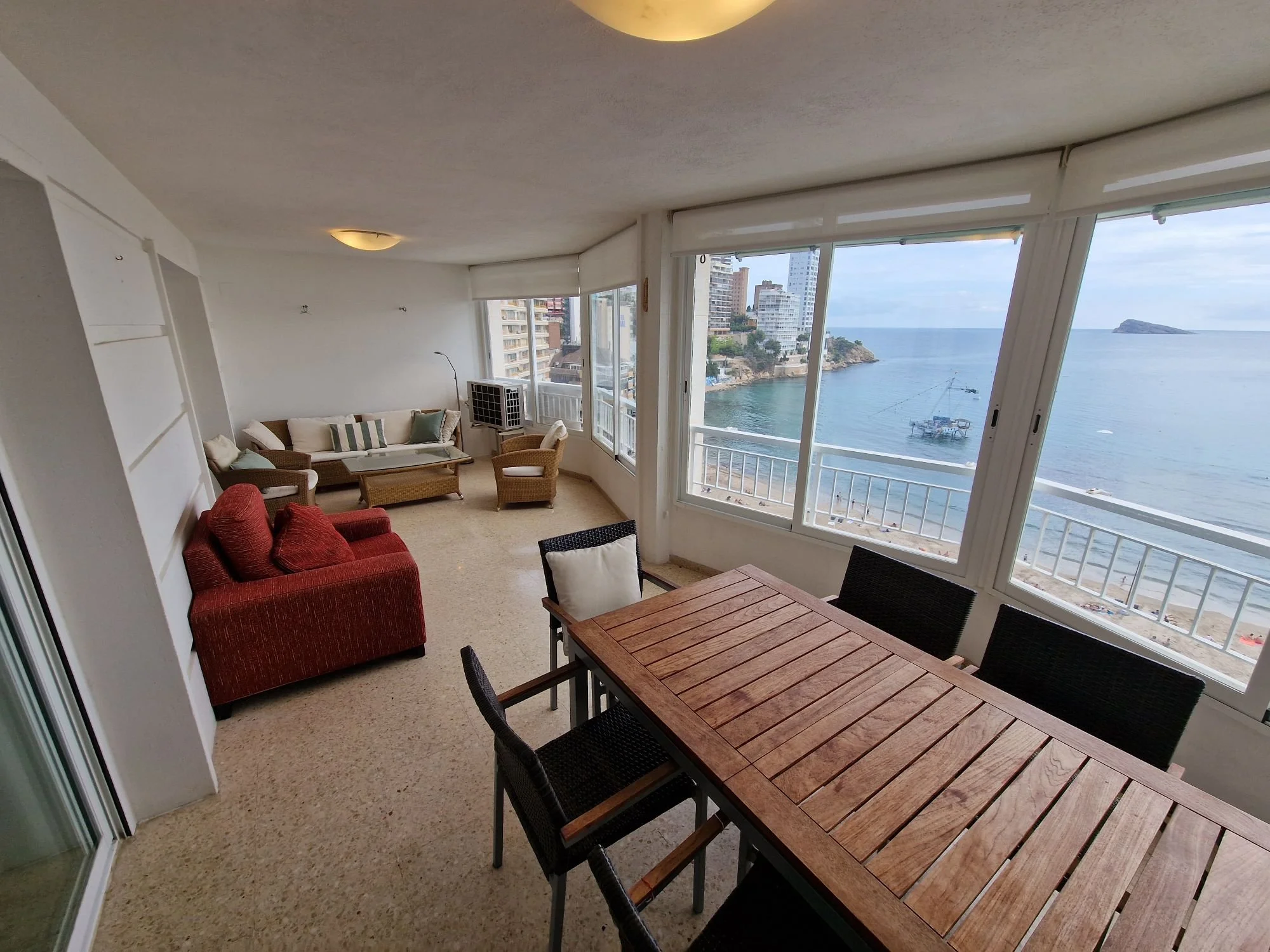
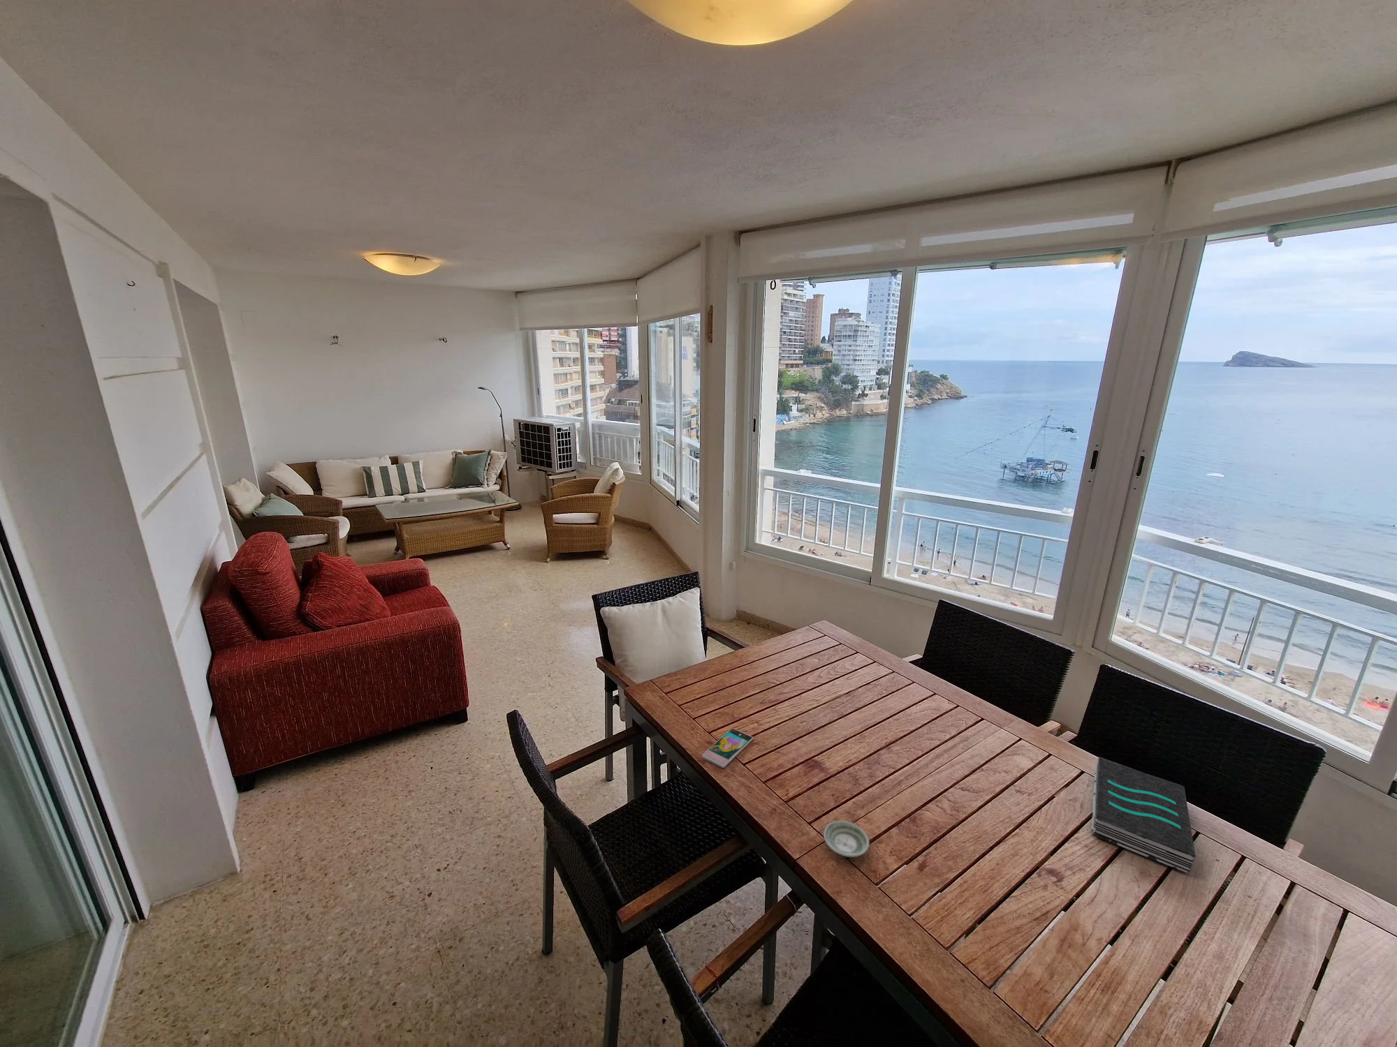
+ book [1091,757,1196,874]
+ saucer [823,820,870,858]
+ smartphone [702,727,754,769]
